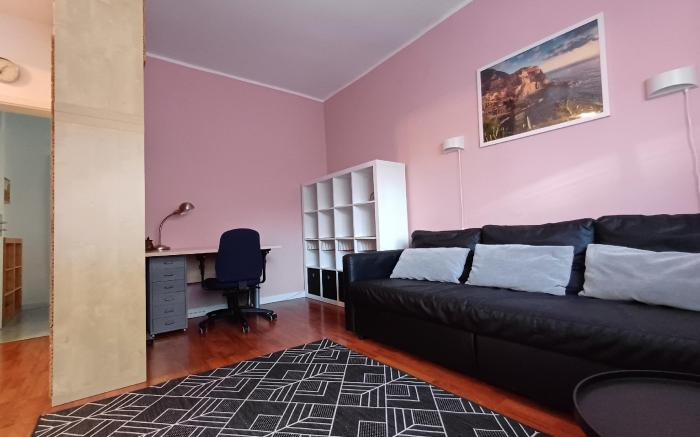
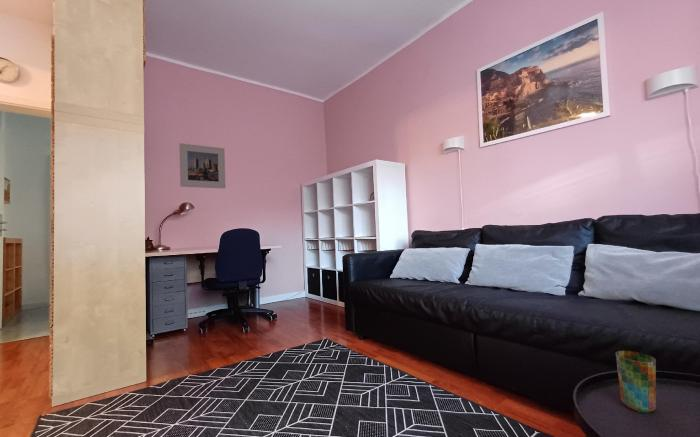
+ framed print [178,142,226,189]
+ cup [615,350,657,414]
